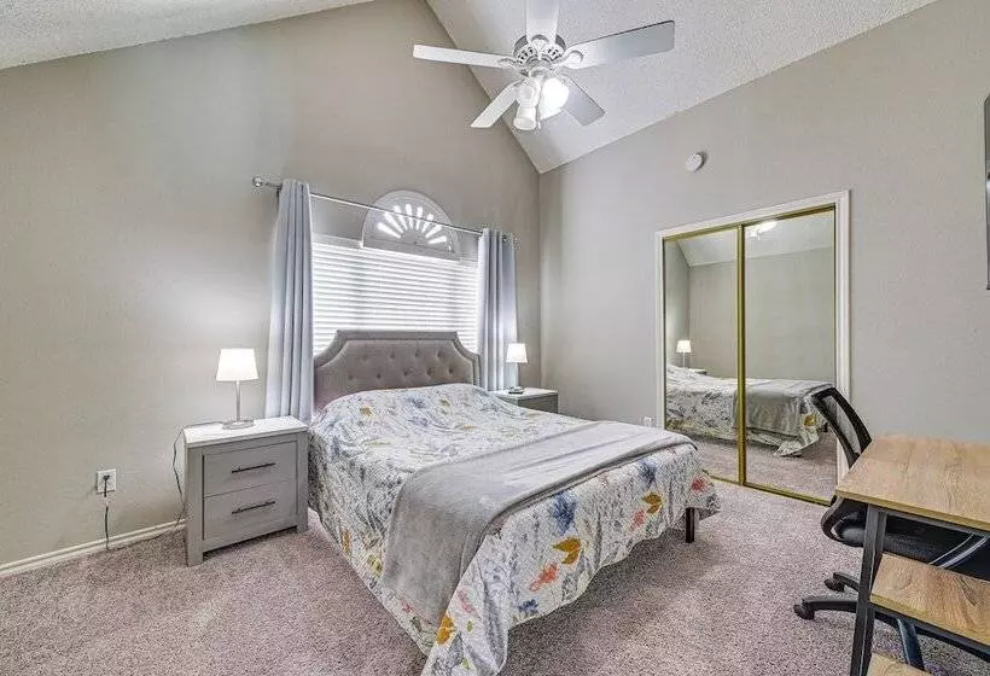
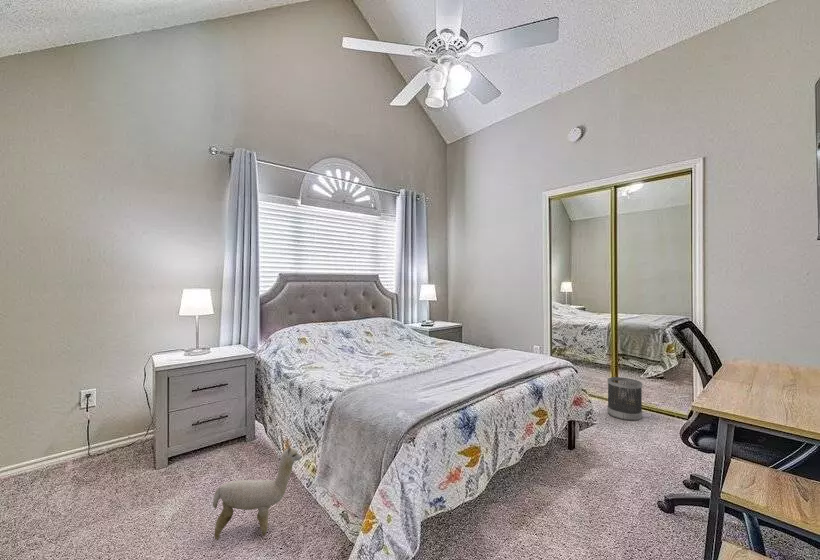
+ wastebasket [606,376,643,422]
+ plush toy [212,444,303,541]
